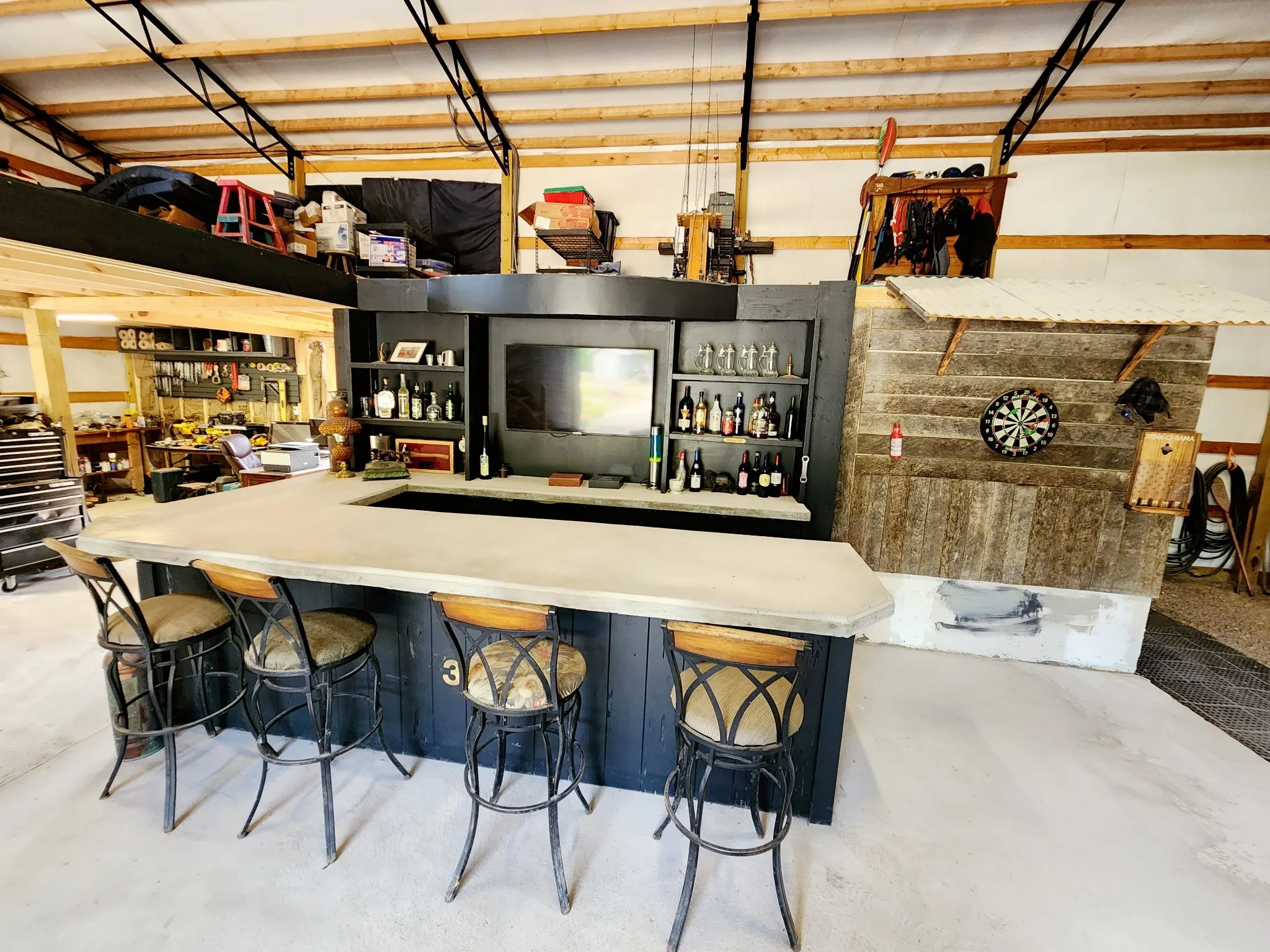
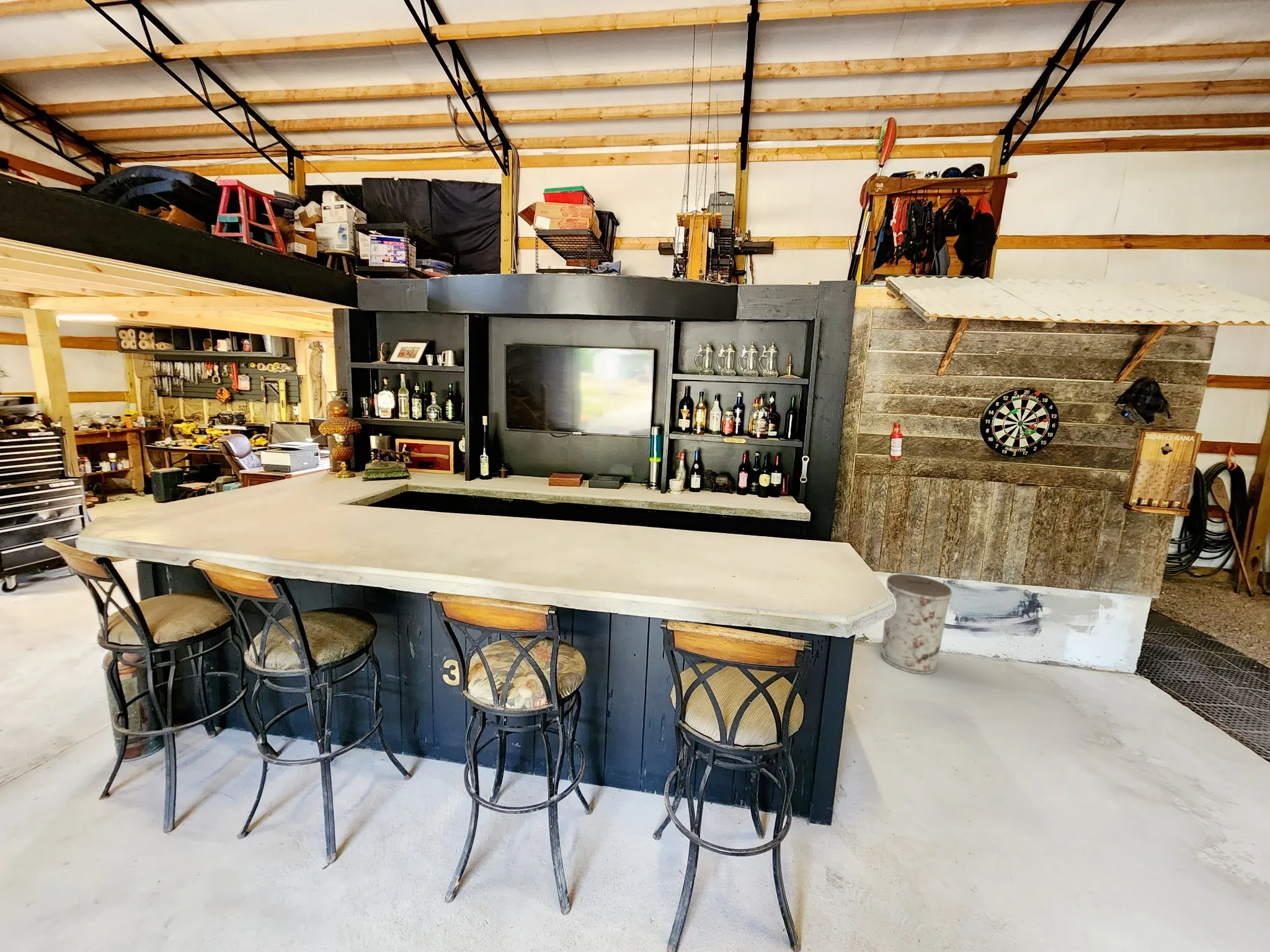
+ trash can [881,573,952,675]
